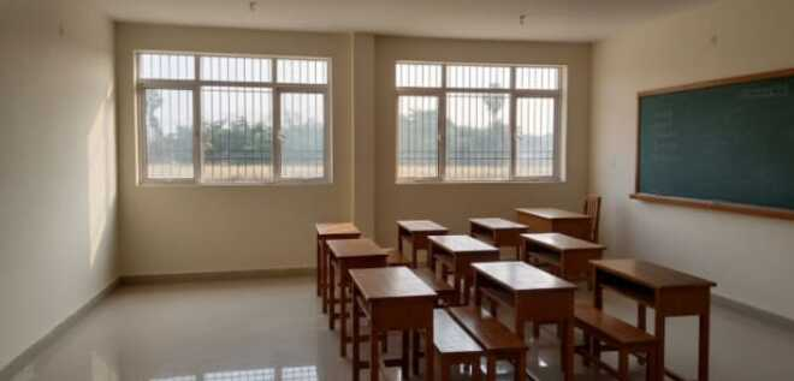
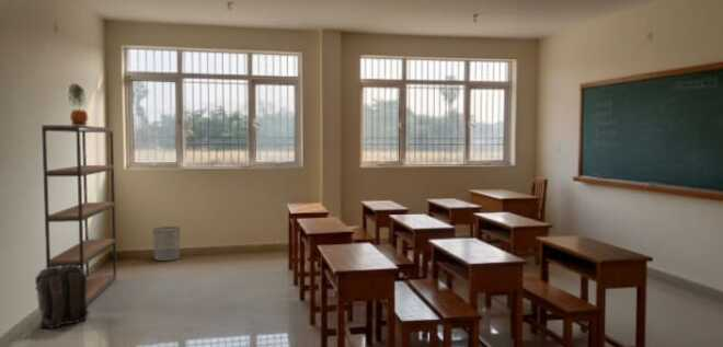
+ potted plant [67,82,89,126]
+ waste bin [151,225,181,262]
+ shelving unit [41,124,117,308]
+ backpack [34,265,91,329]
